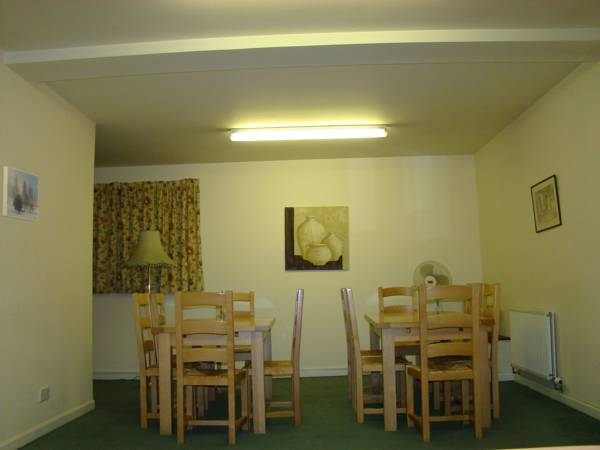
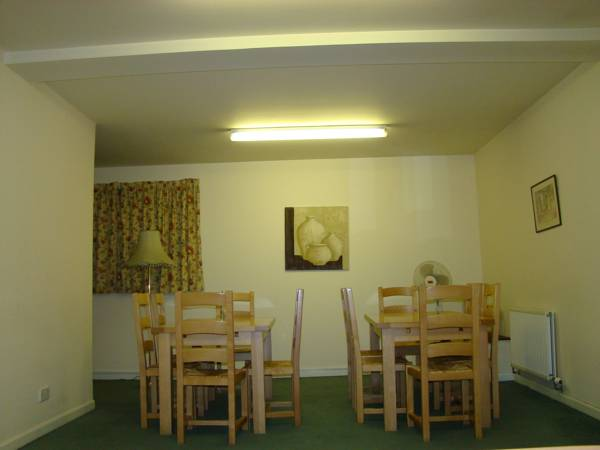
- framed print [1,165,40,222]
